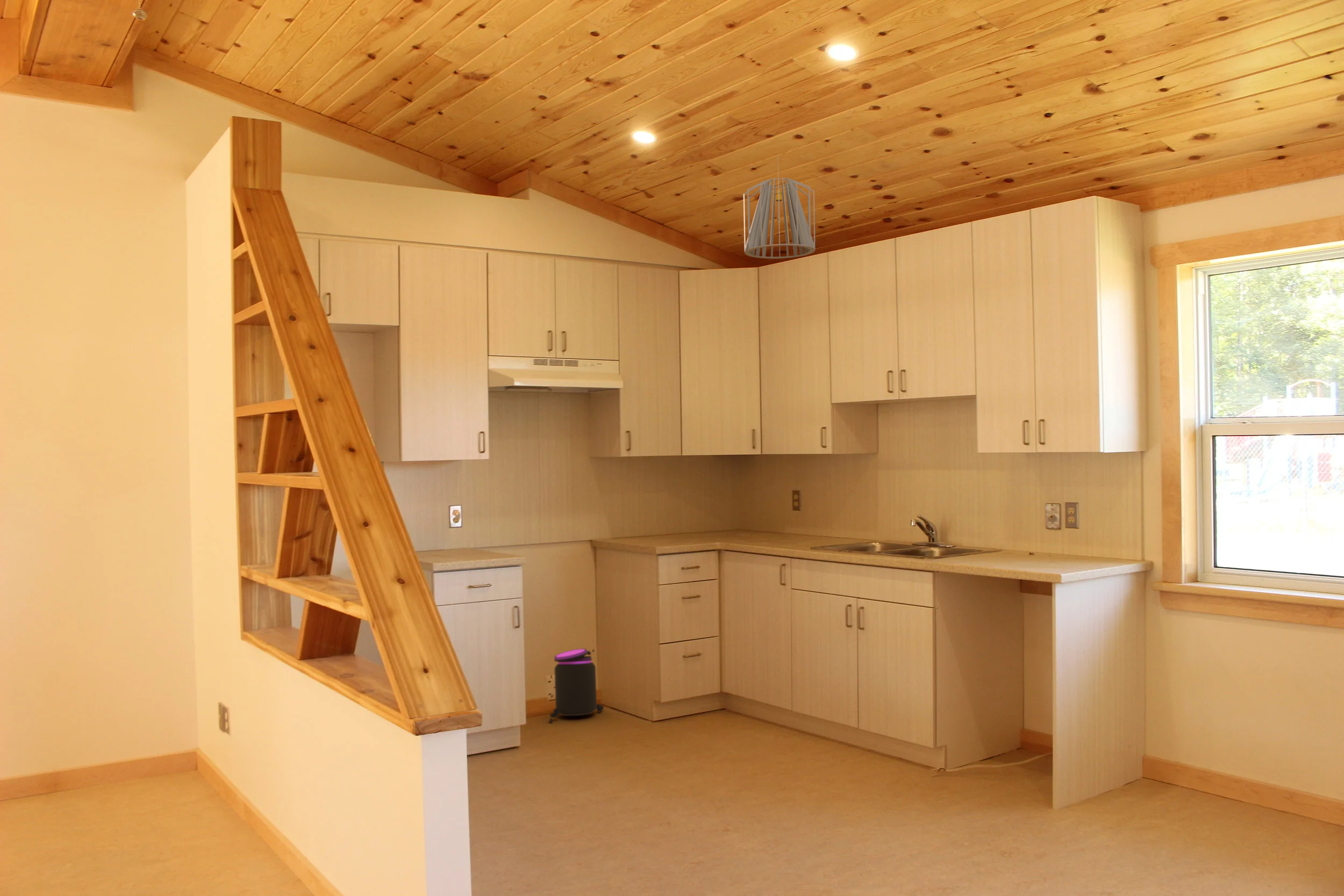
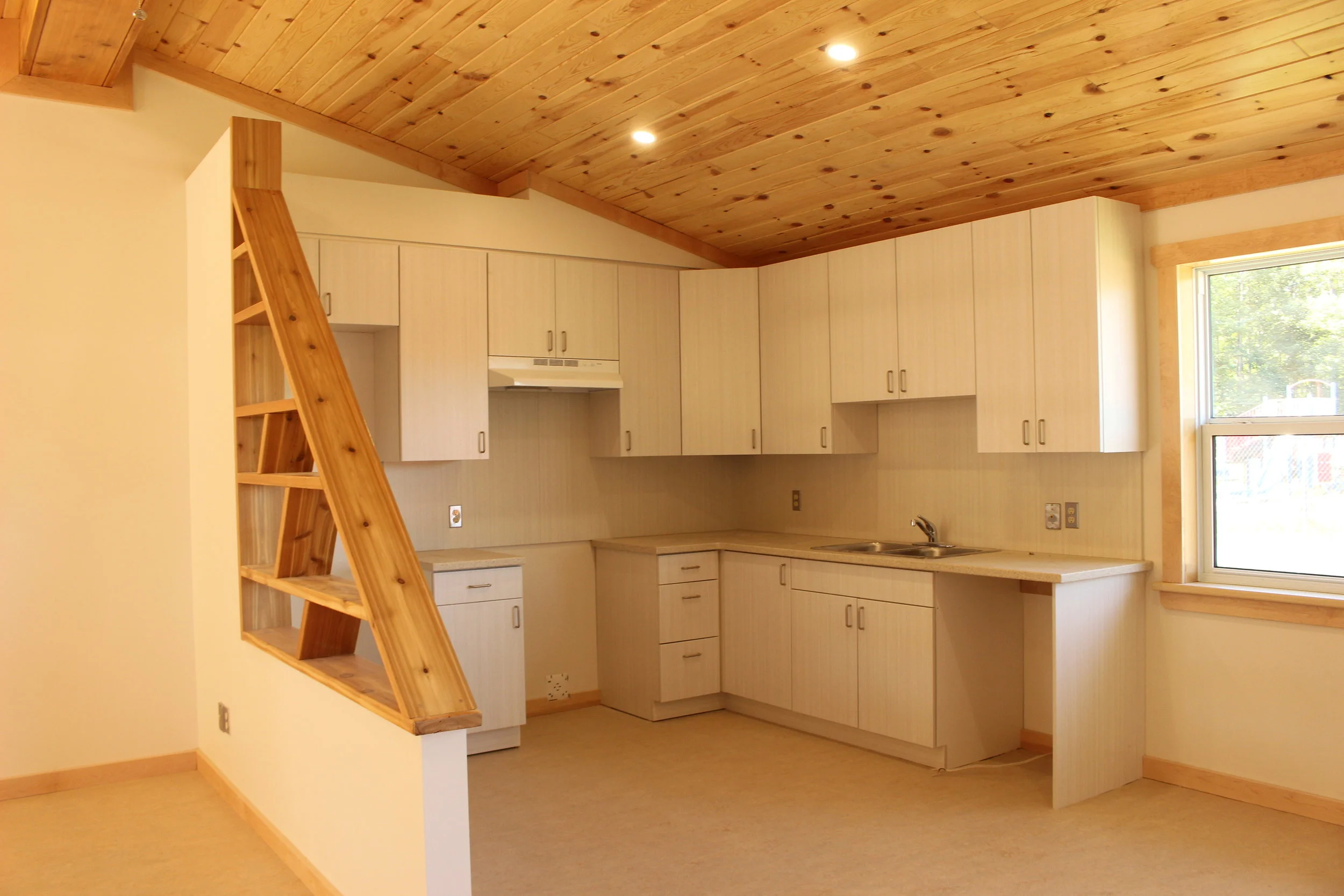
- trash can [548,648,604,723]
- pendant light [743,156,816,259]
